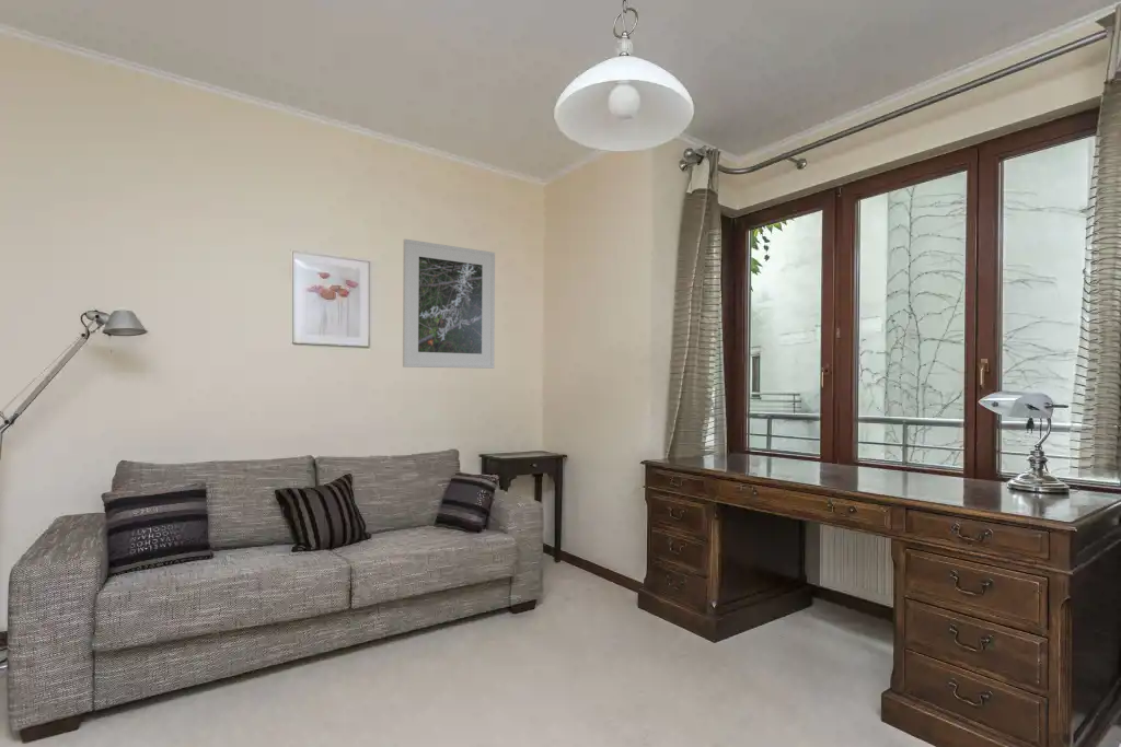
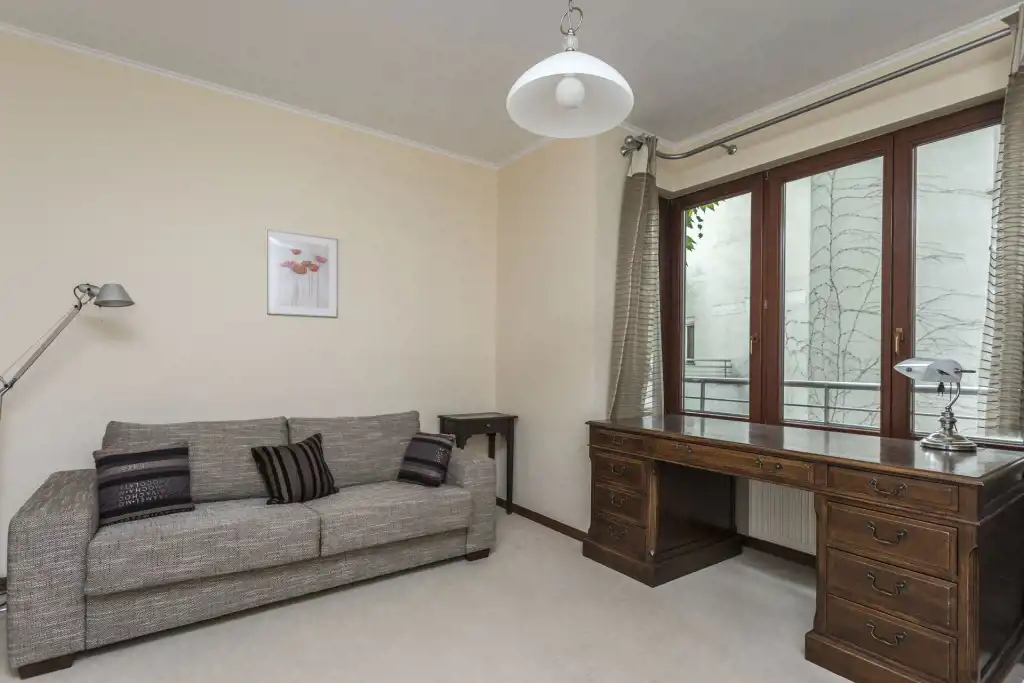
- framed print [402,238,496,370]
